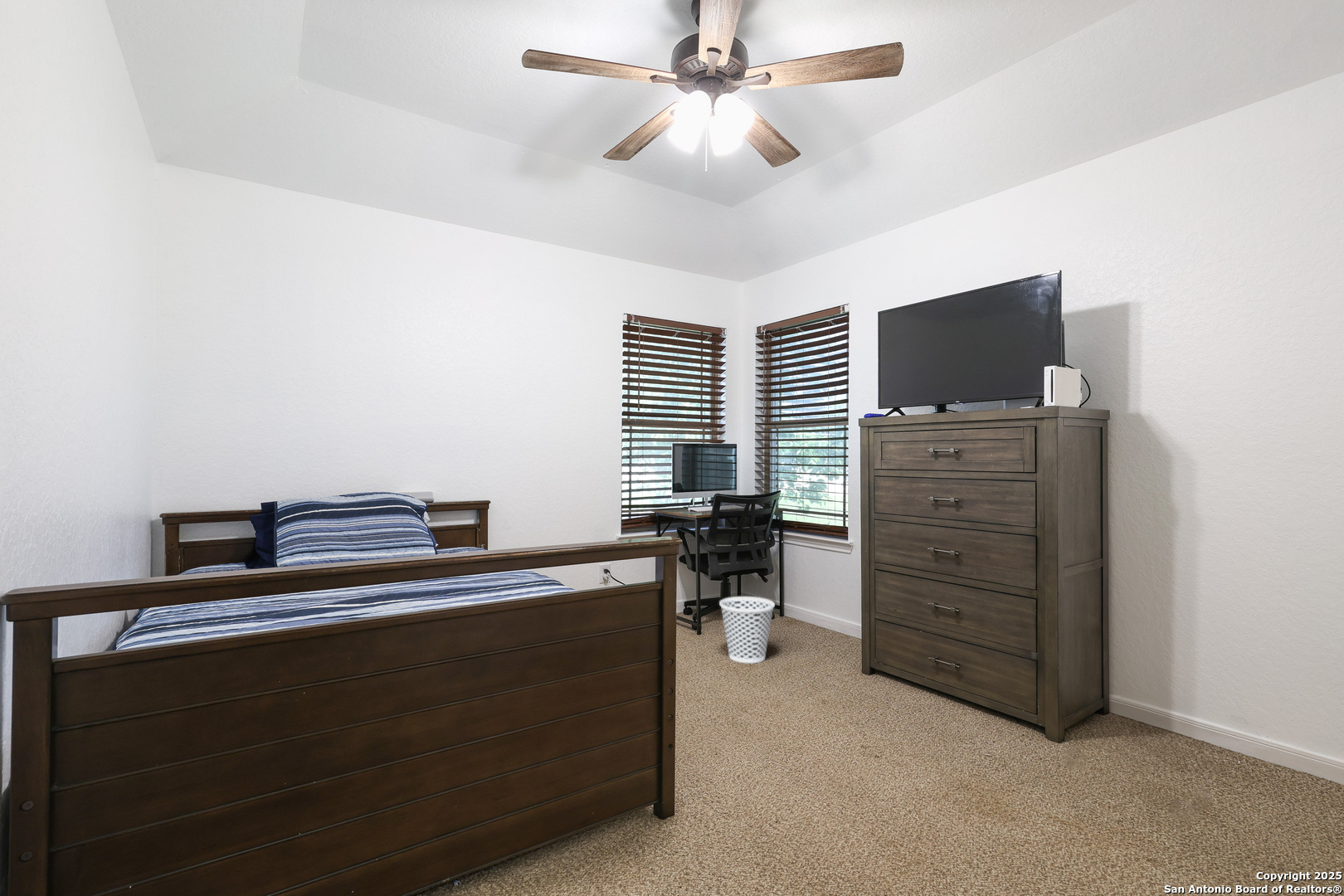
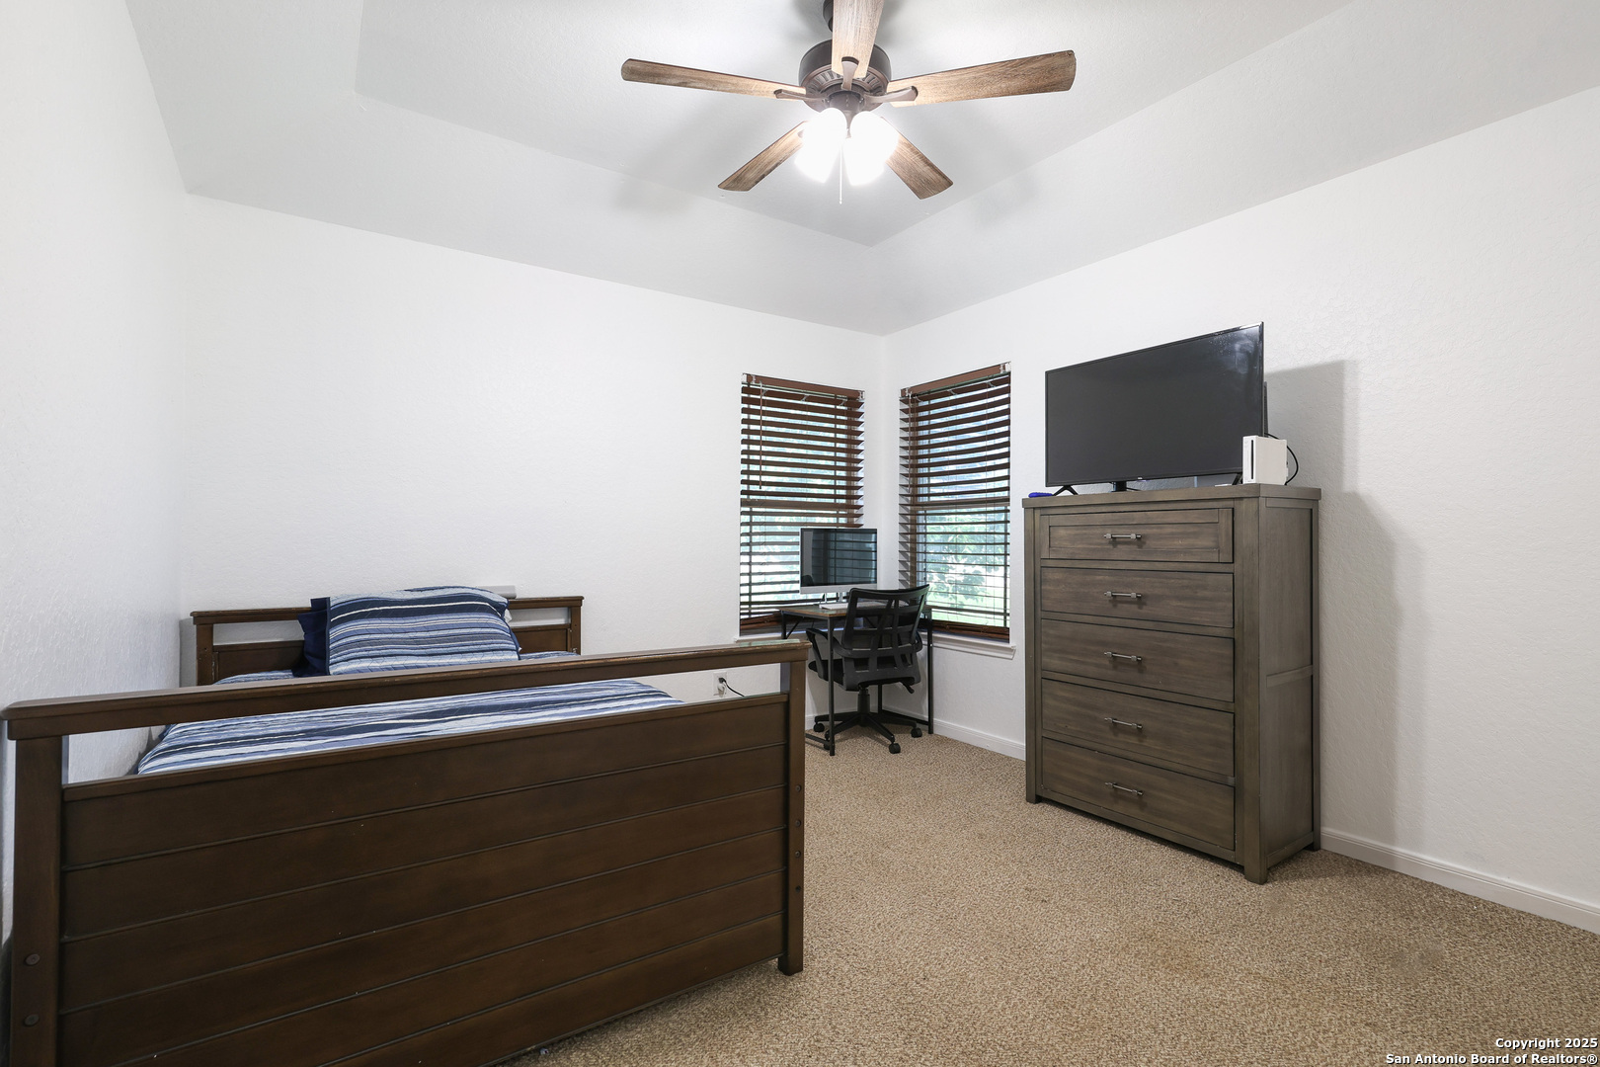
- wastebasket [718,596,776,665]
